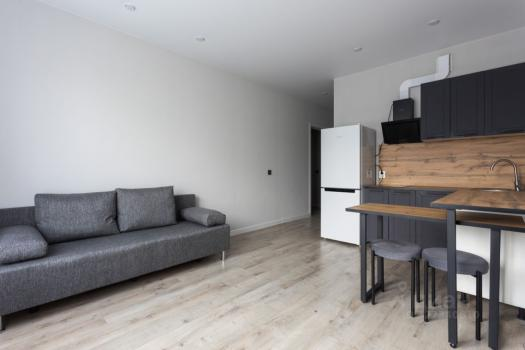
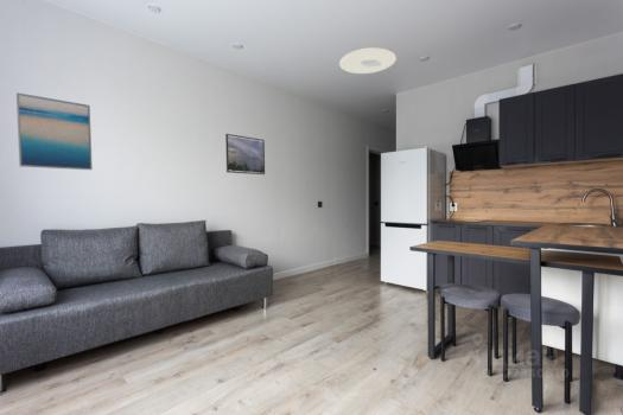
+ ceiling light [338,46,398,75]
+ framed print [224,133,266,175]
+ wall art [15,91,94,171]
